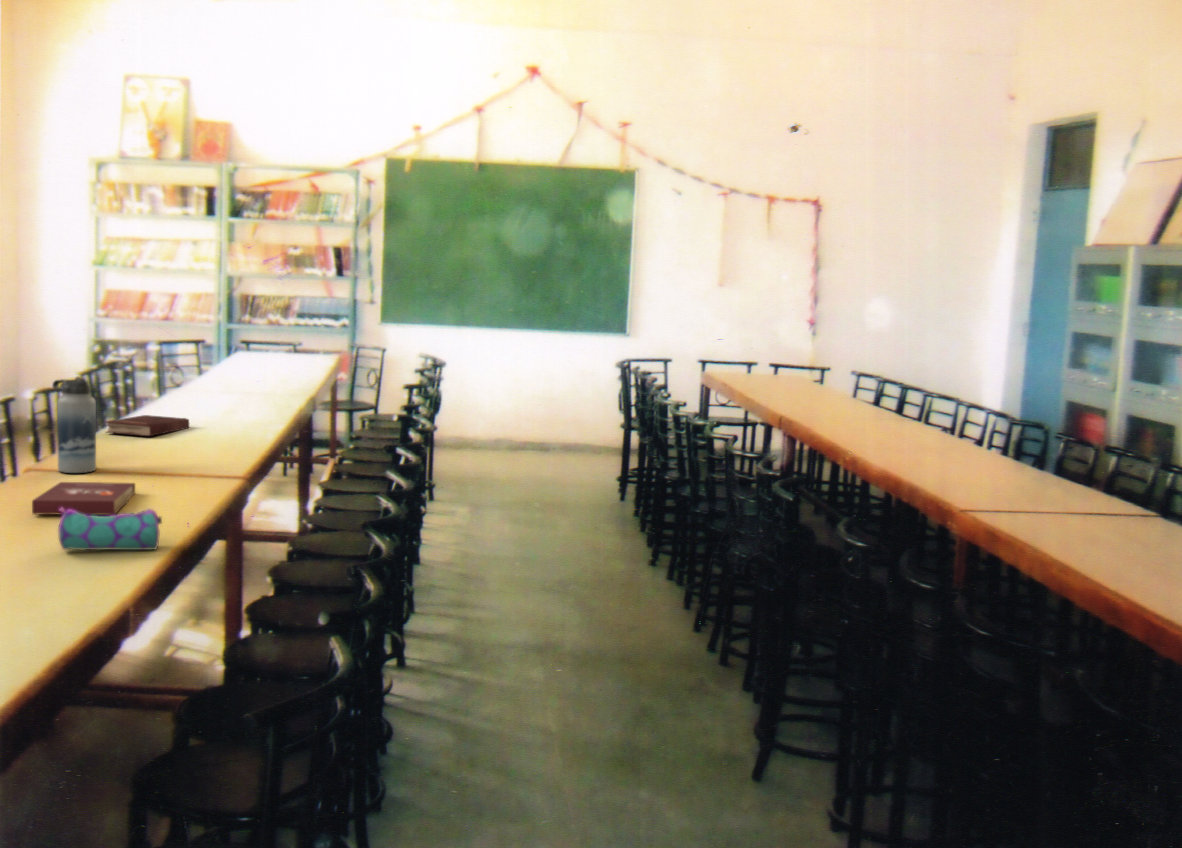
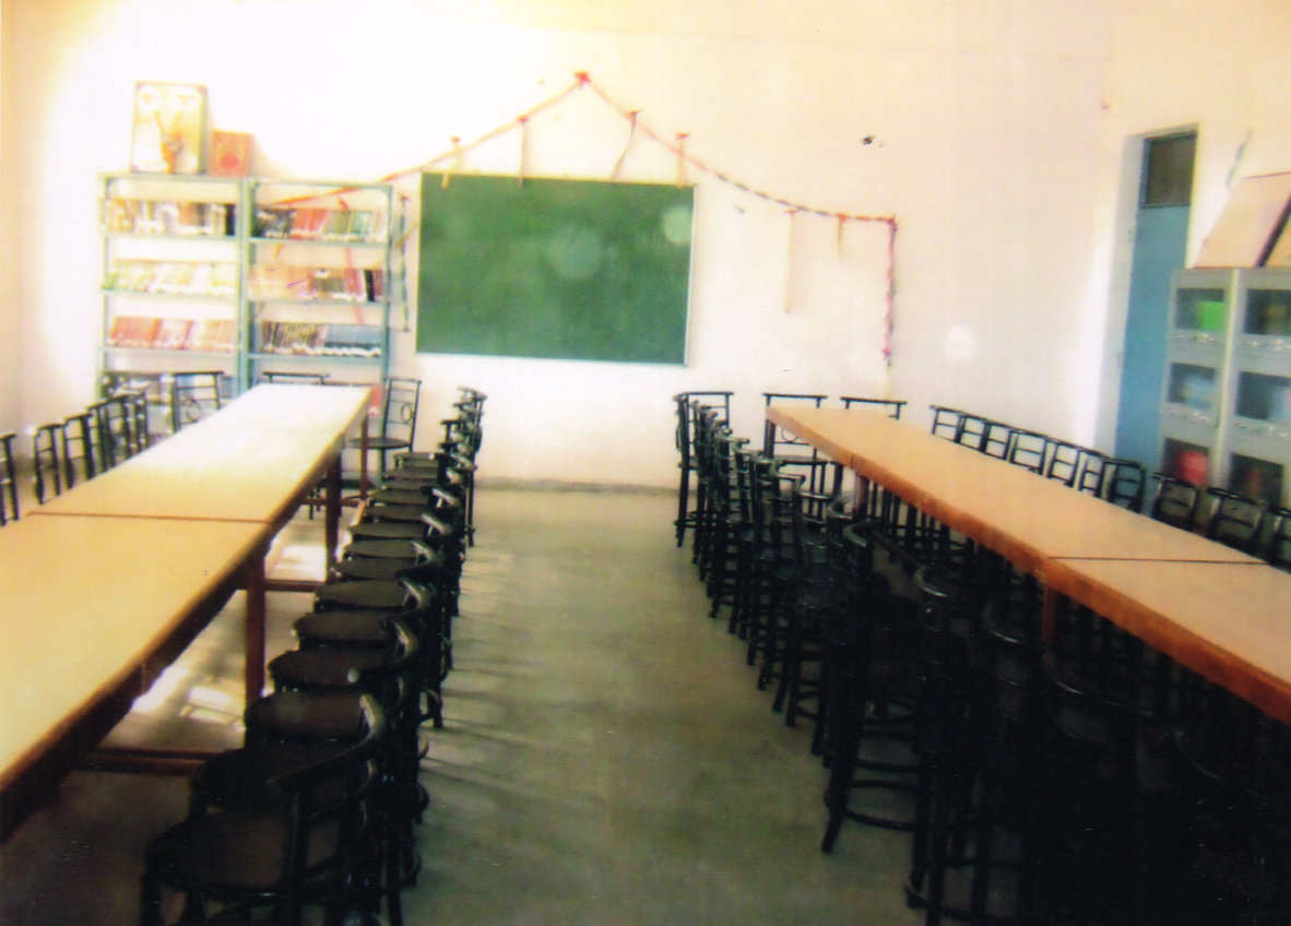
- book [31,481,136,516]
- hardback book [104,414,190,437]
- water bottle [51,376,97,474]
- pencil case [57,507,163,551]
